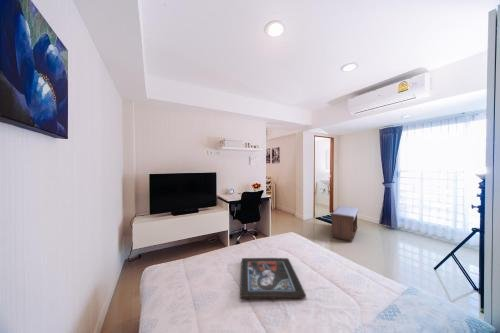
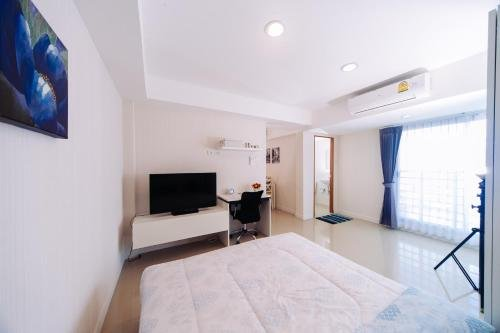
- religious icon [239,257,307,302]
- bench [330,205,359,242]
